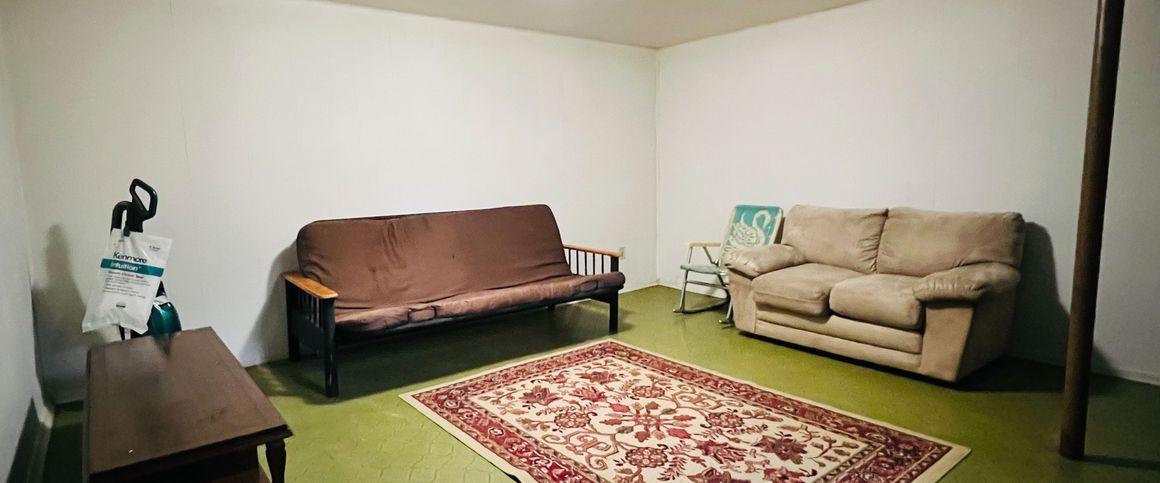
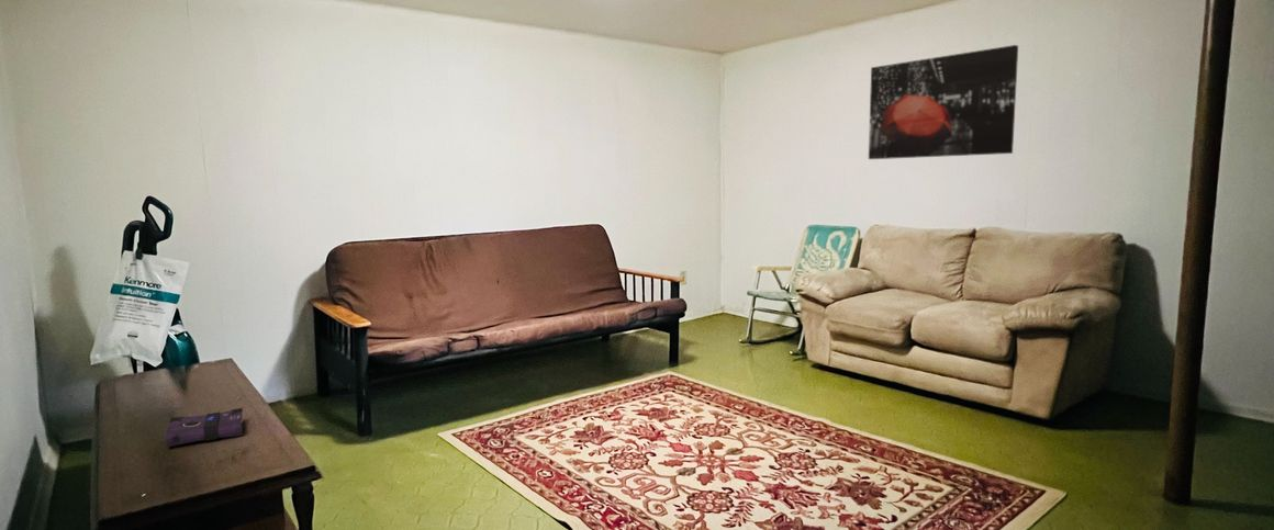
+ wall art [868,44,1019,160]
+ book [165,407,244,448]
